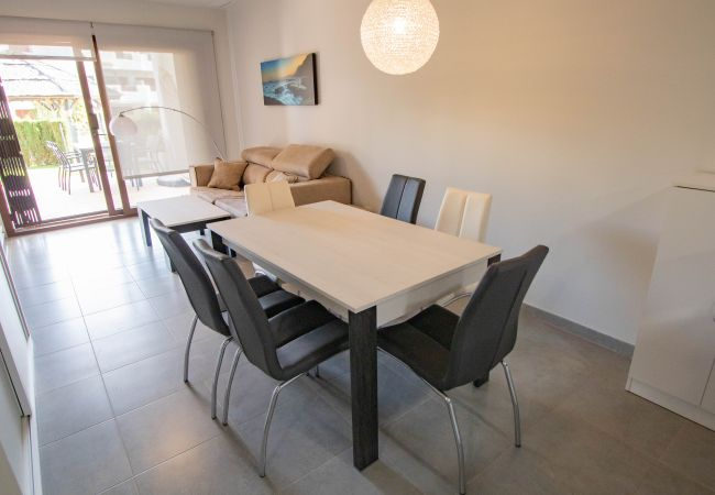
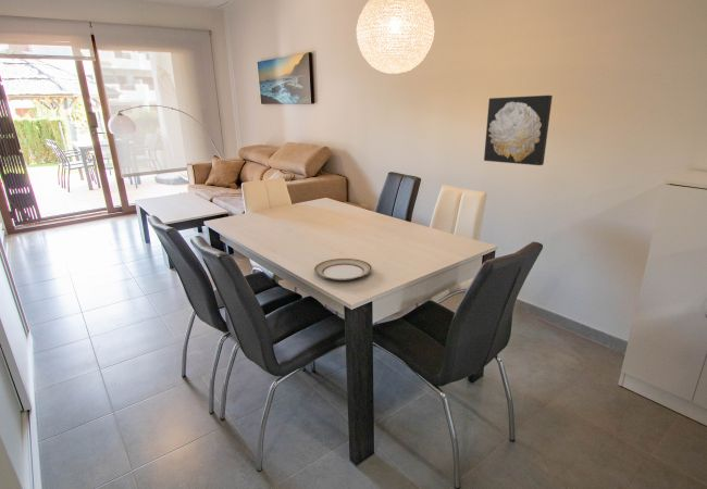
+ wall art [483,95,554,166]
+ plate [313,258,373,281]
